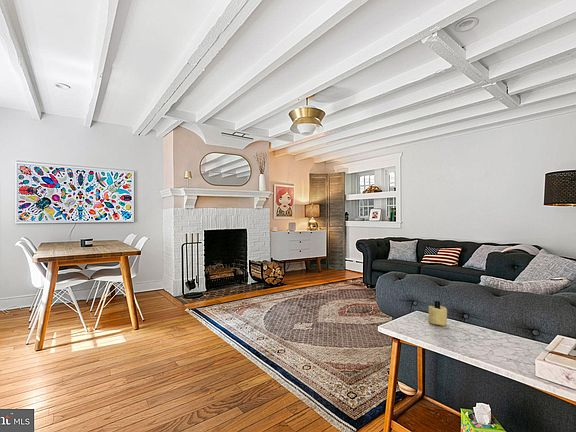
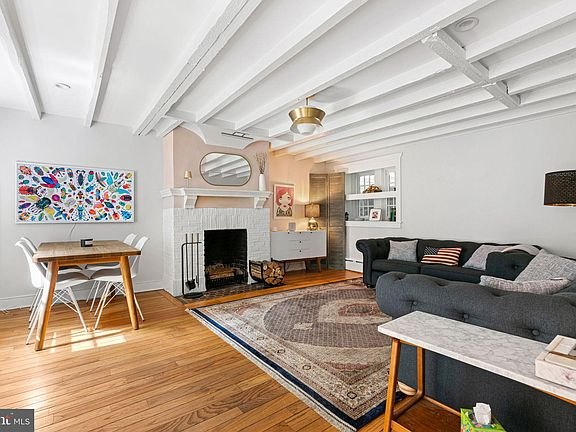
- candle [427,300,448,327]
